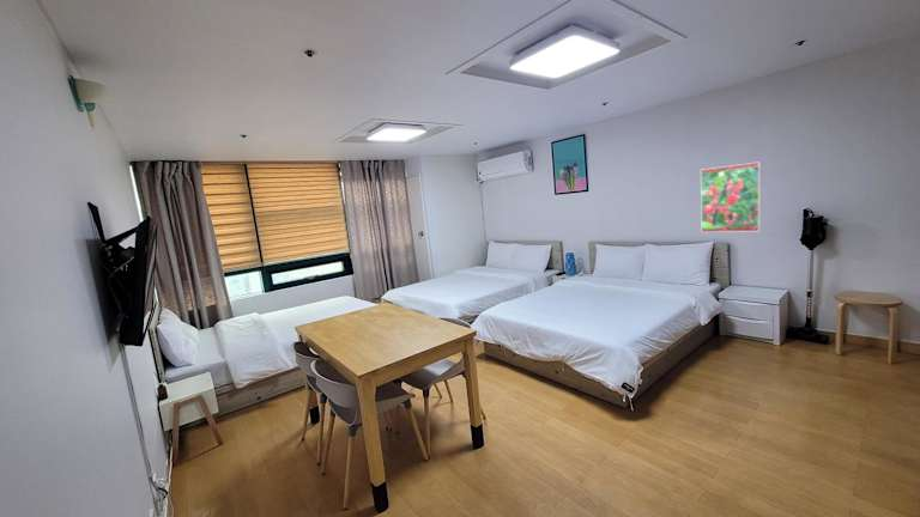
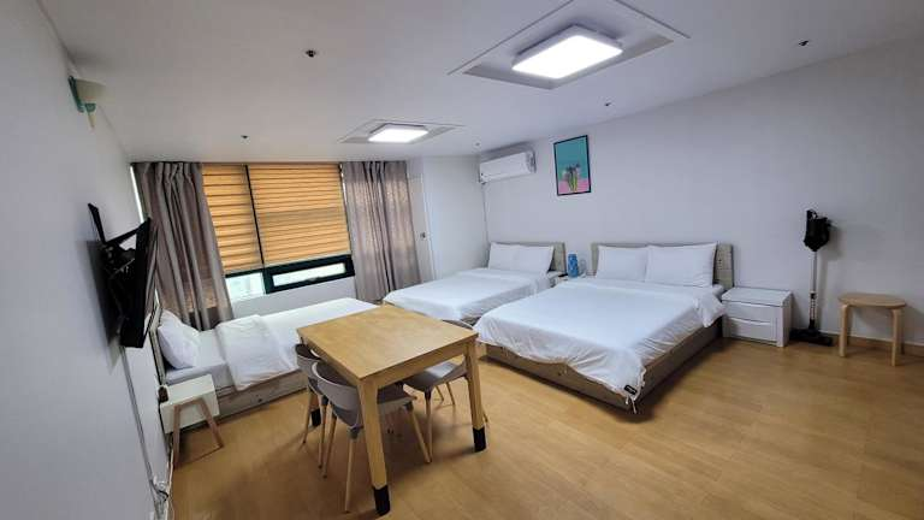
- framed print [700,160,762,233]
